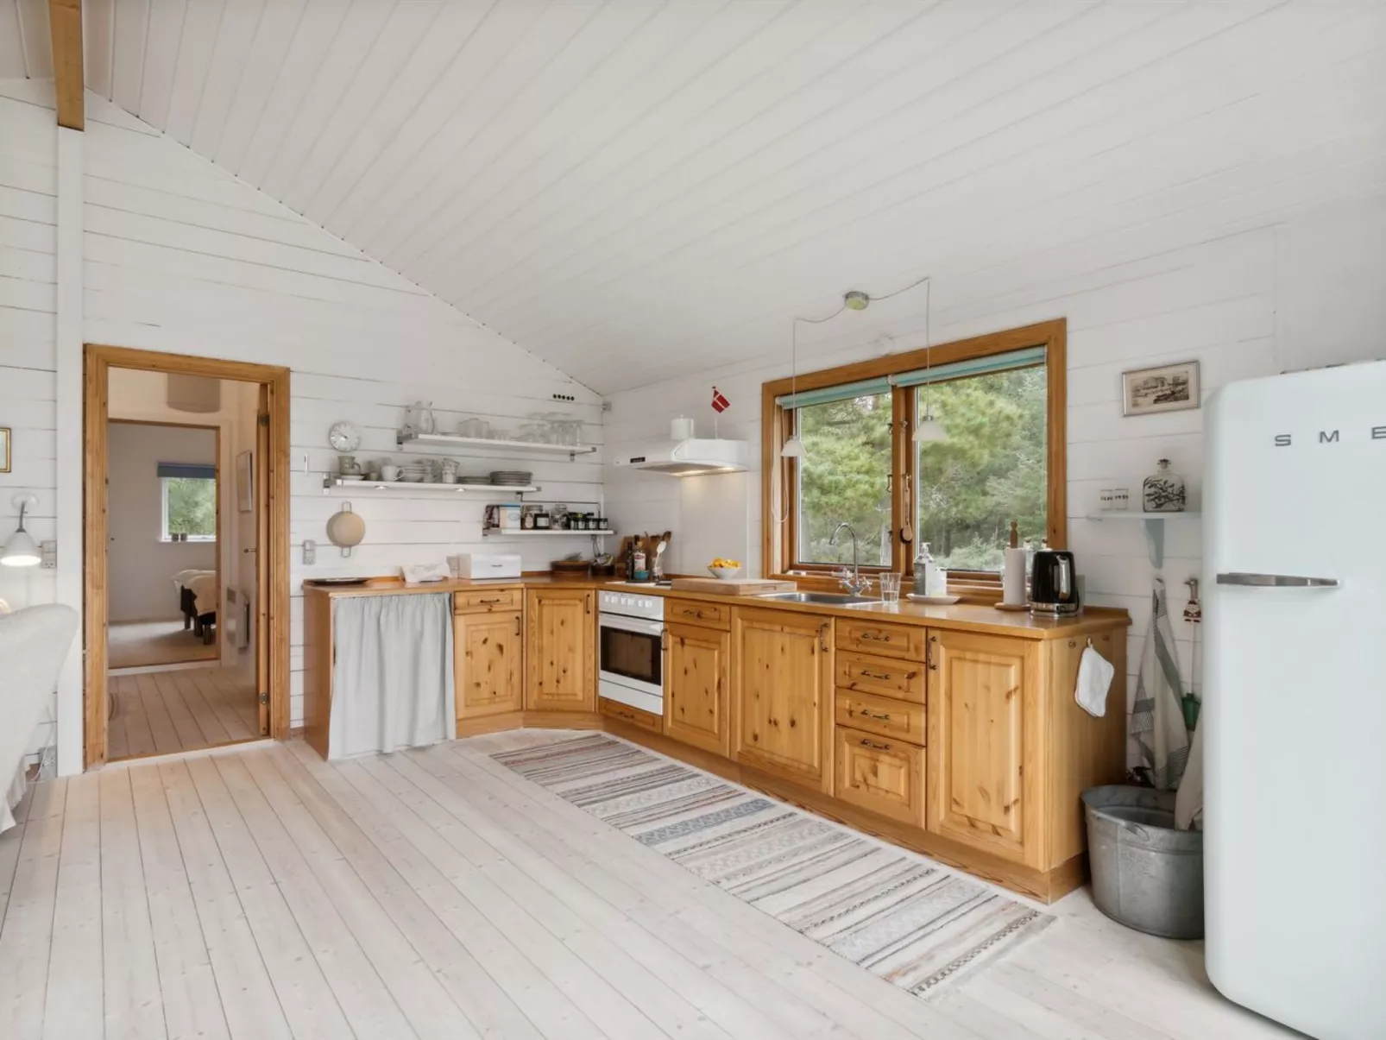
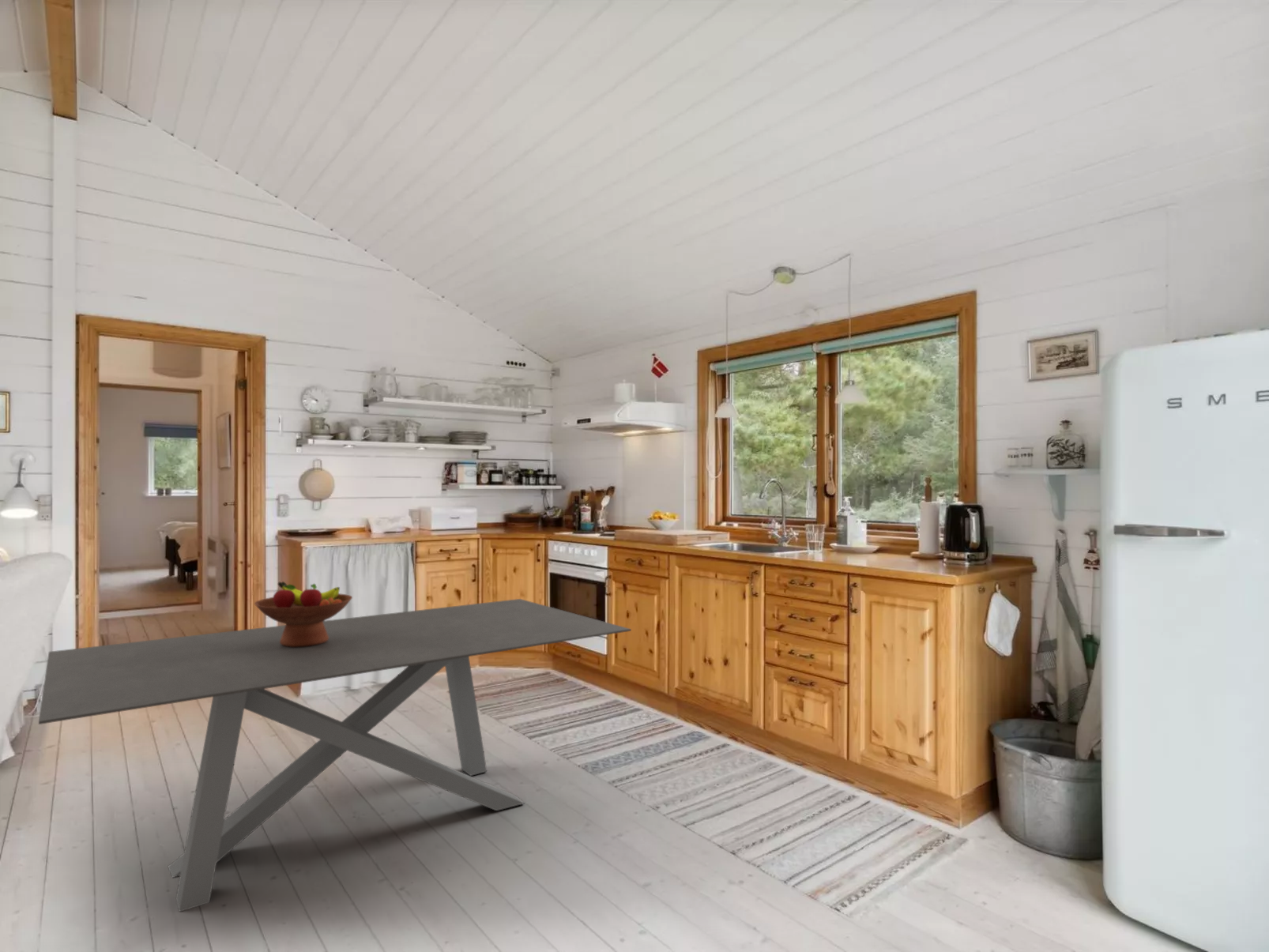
+ fruit bowl [254,581,353,647]
+ dining table [38,598,632,912]
